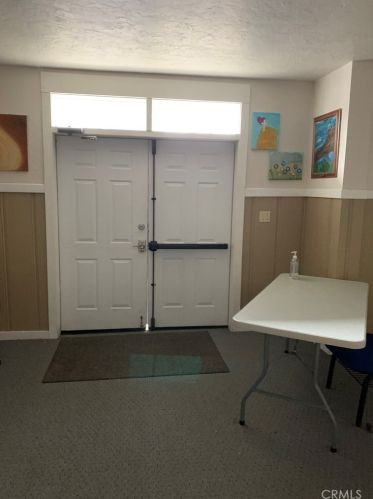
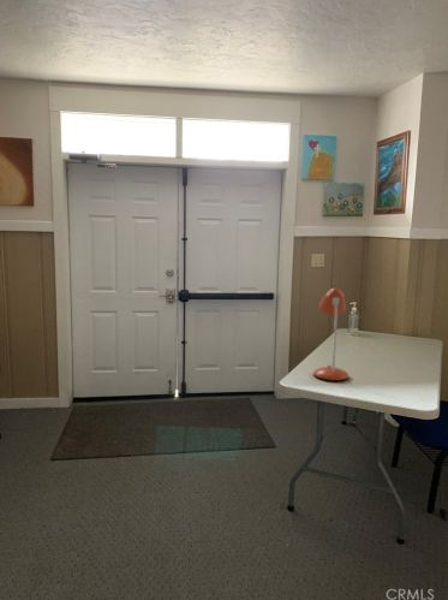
+ desk lamp [312,286,350,382]
